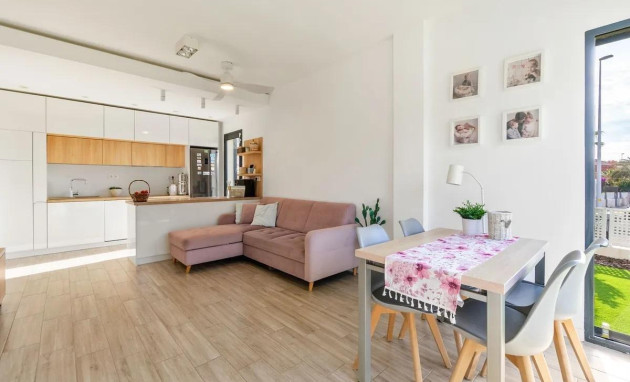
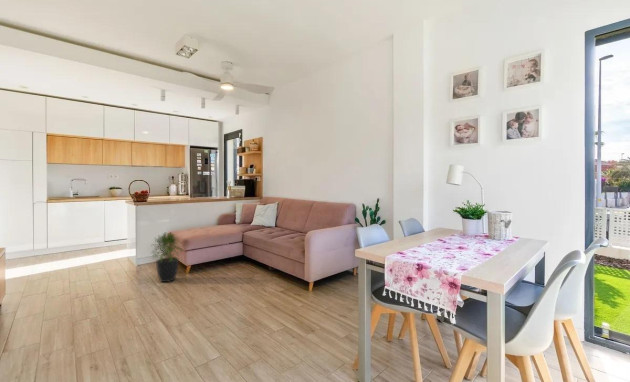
+ potted plant [149,232,184,283]
